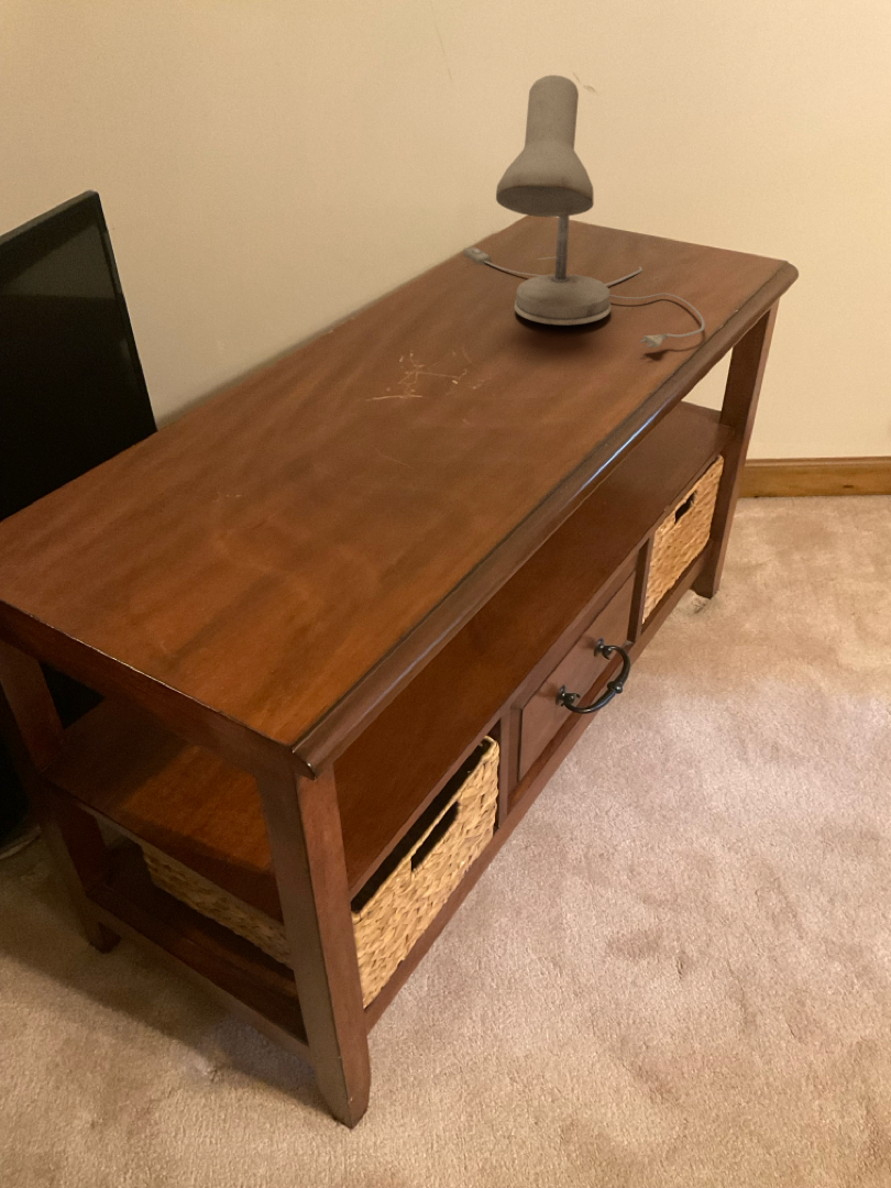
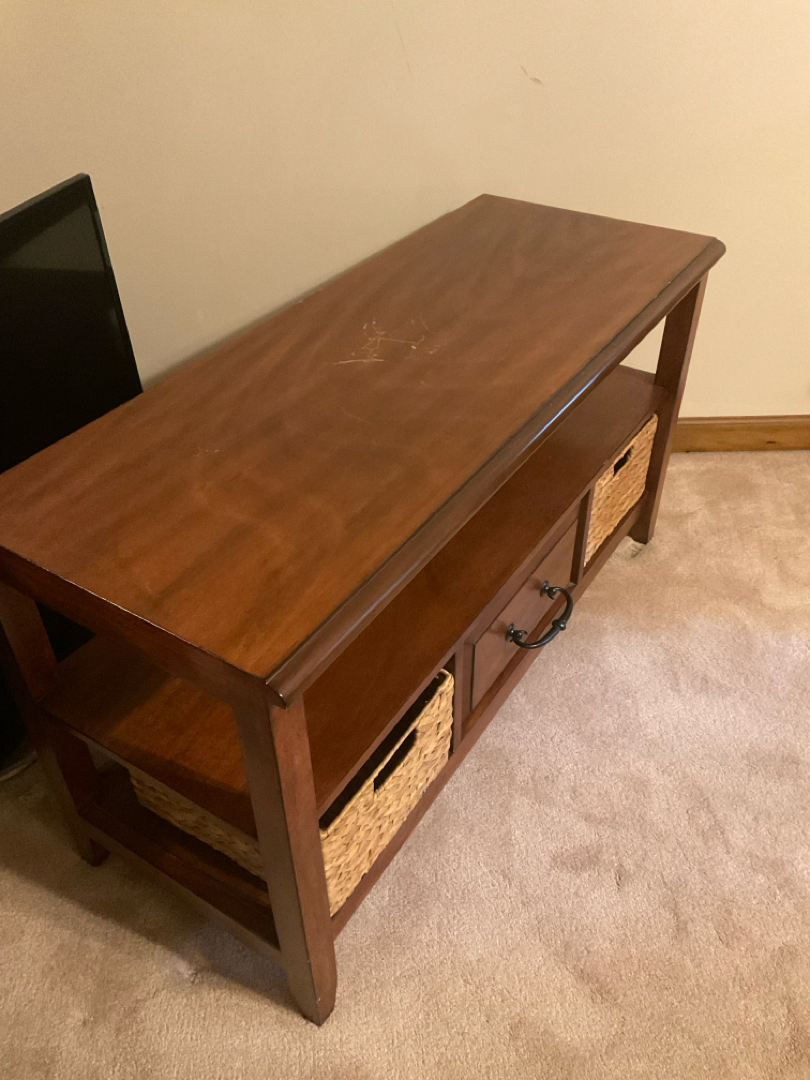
- desk lamp [462,74,706,349]
